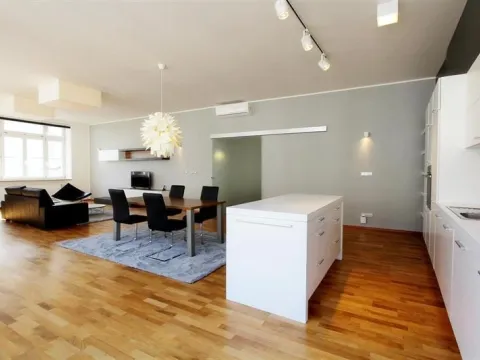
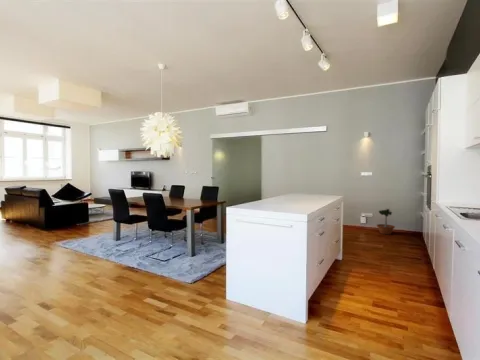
+ potted tree [376,207,396,235]
